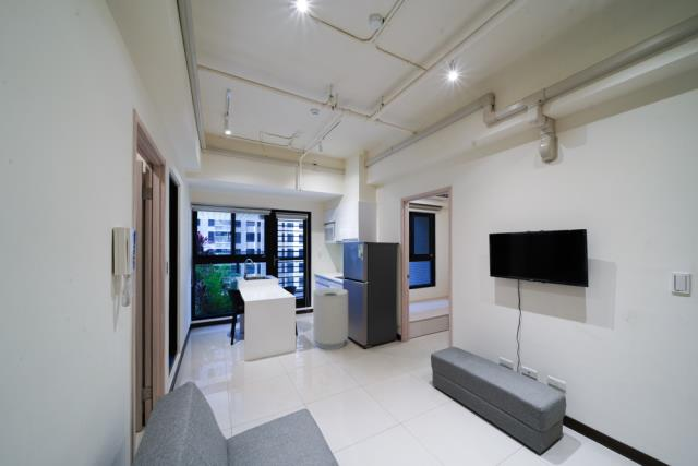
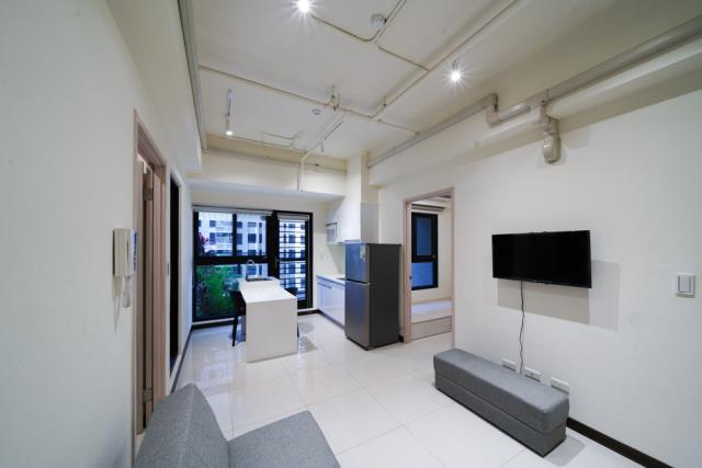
- trash can [312,287,349,350]
